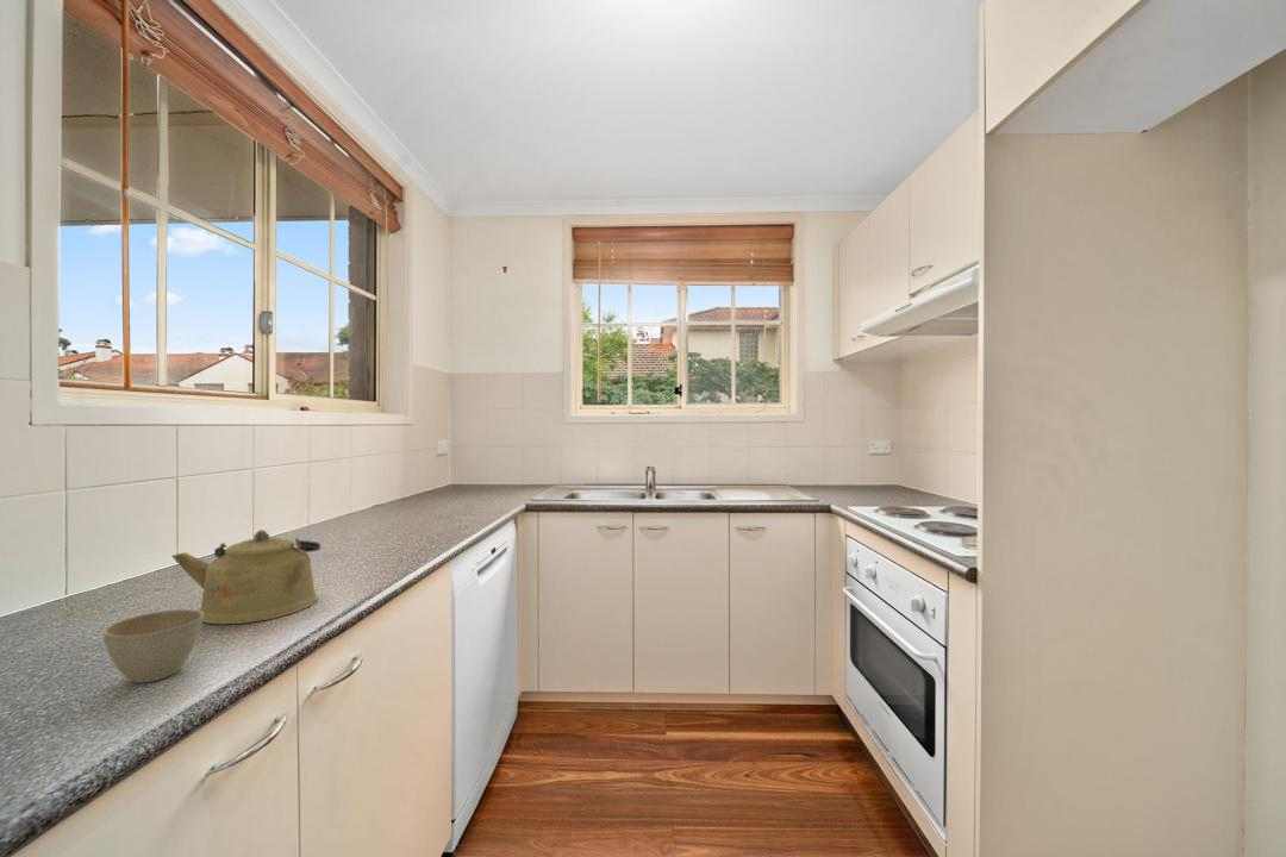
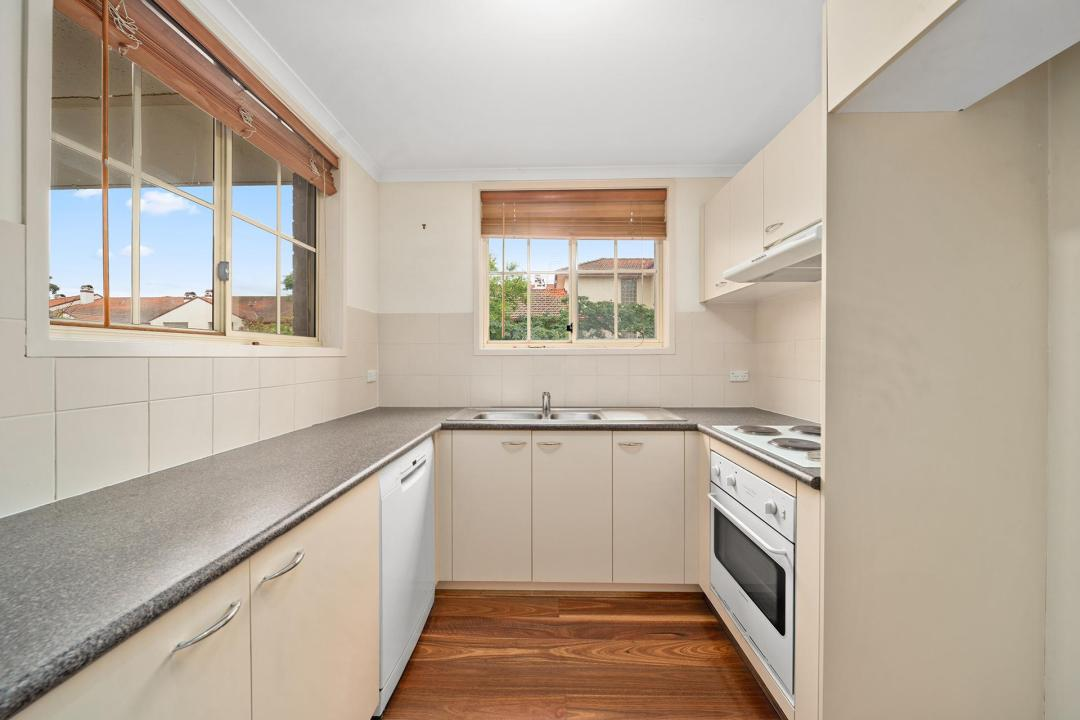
- kettle [170,528,322,626]
- flower pot [101,608,204,684]
